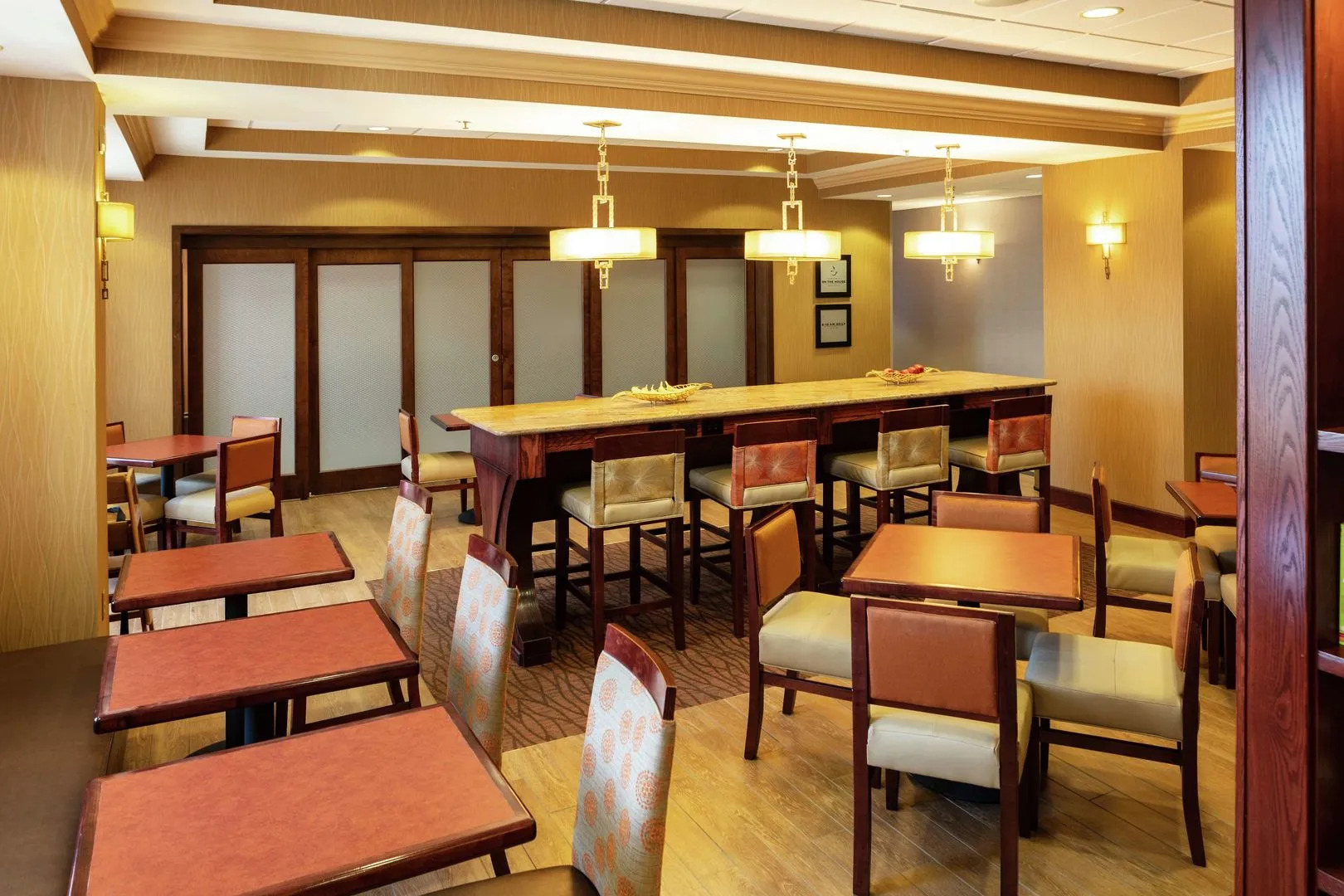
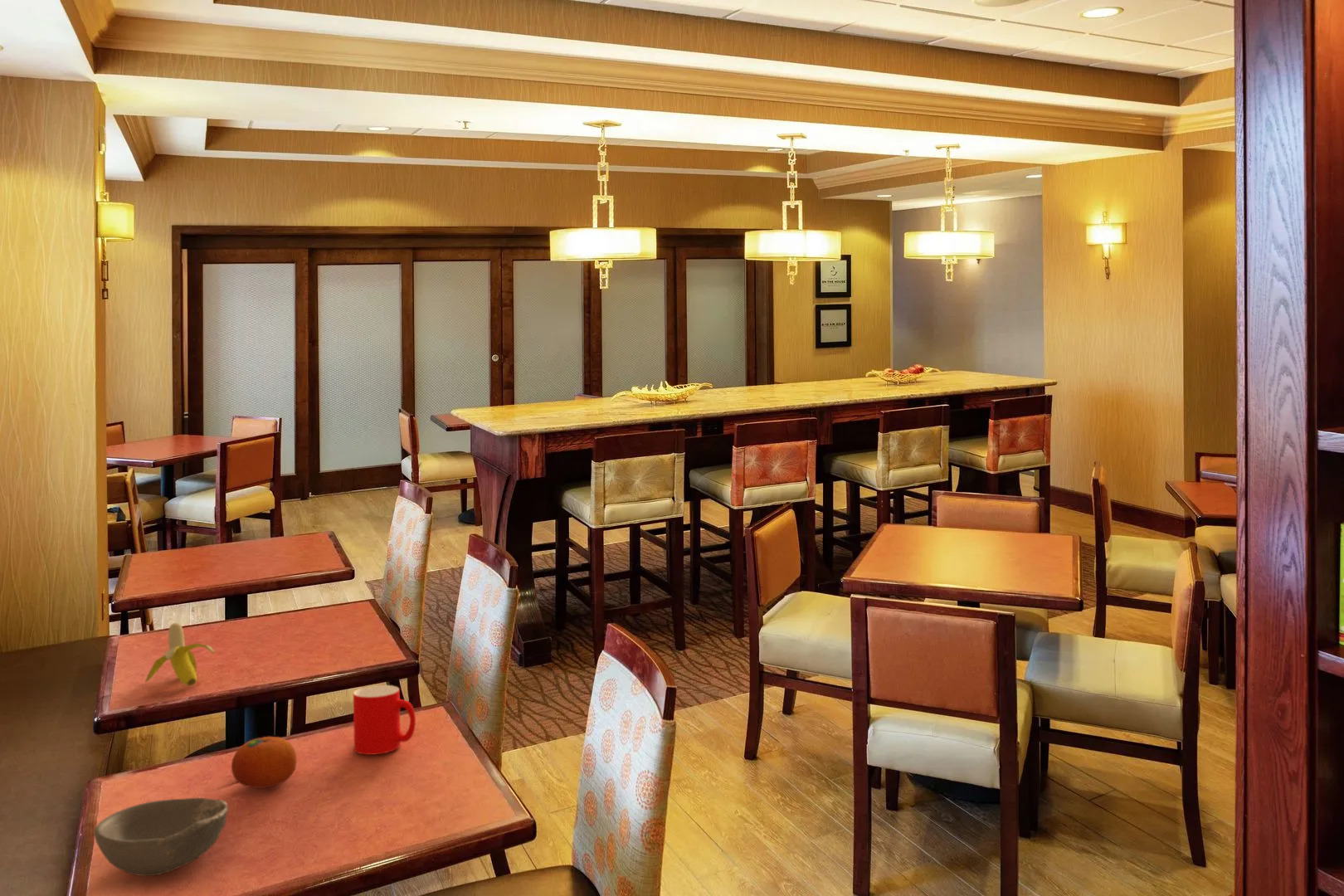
+ banana [144,622,216,687]
+ fruit [231,736,298,789]
+ bowl [93,797,229,877]
+ cup [353,684,416,756]
